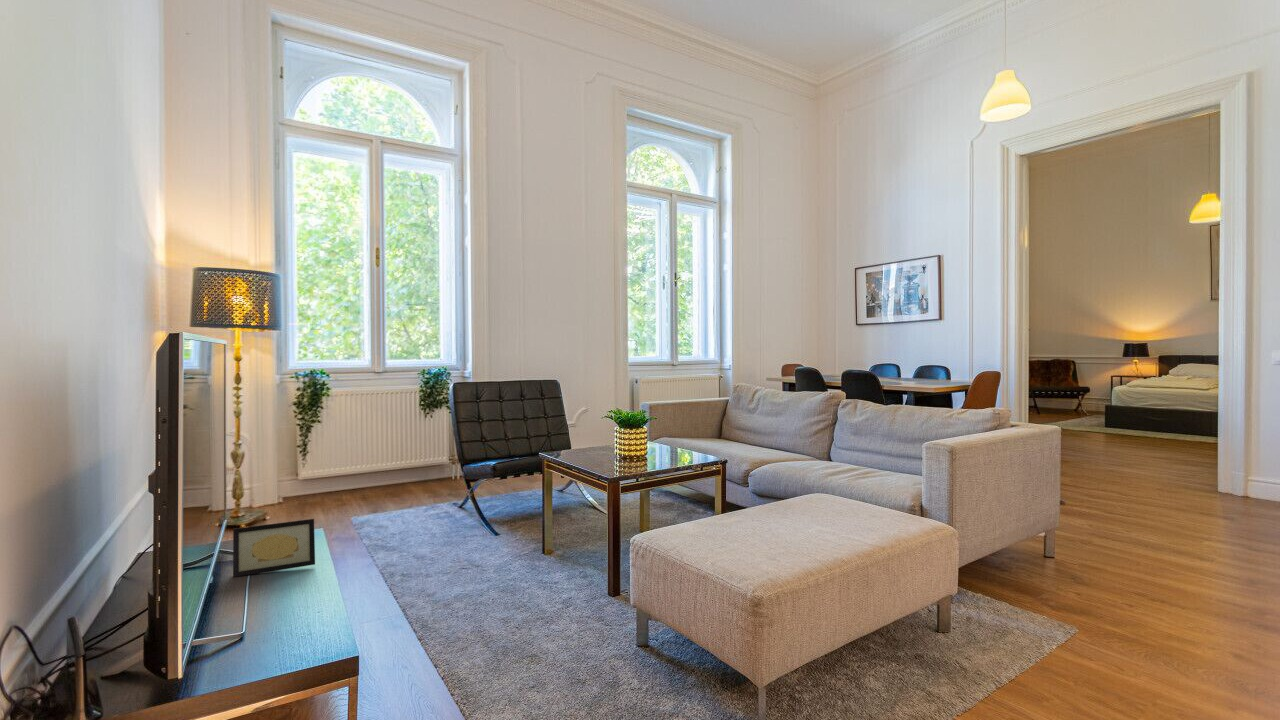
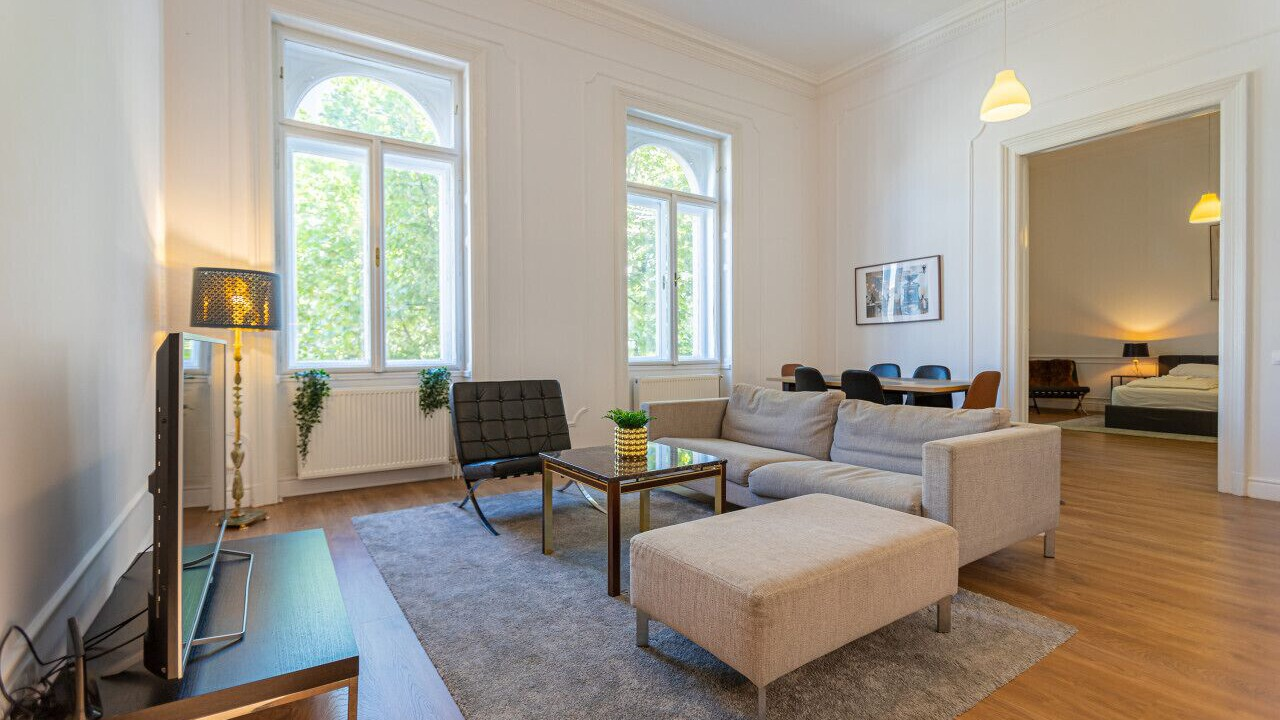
- picture frame [232,518,316,578]
